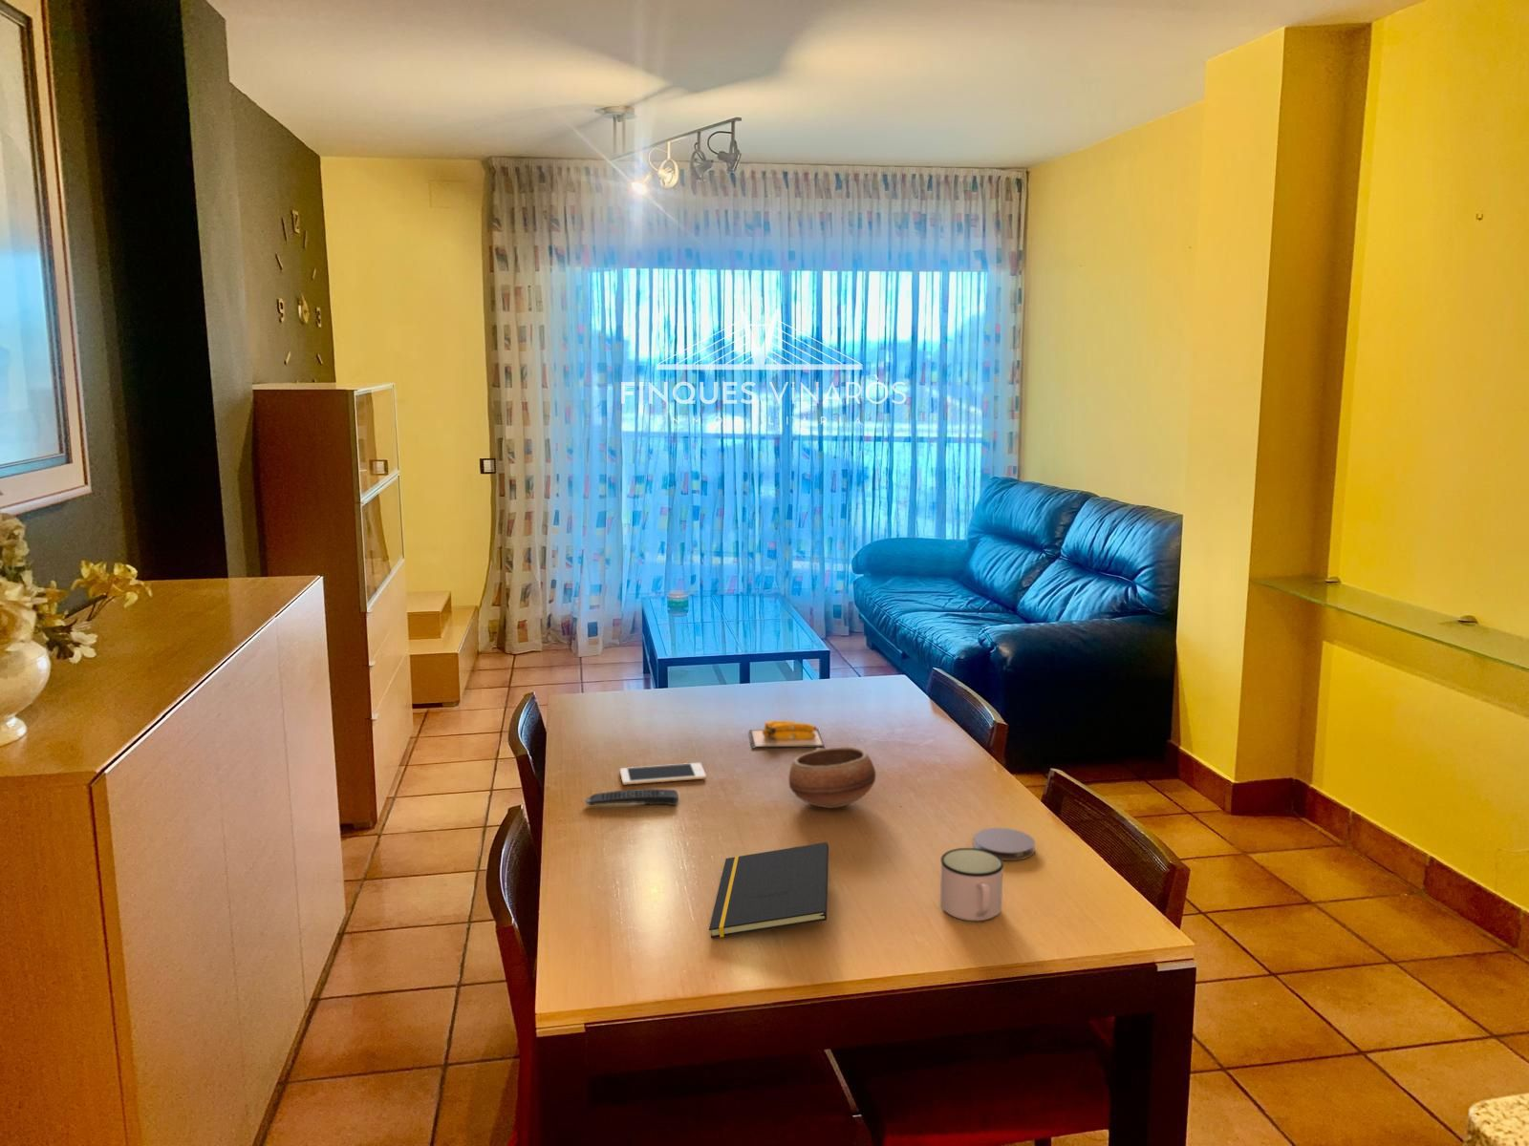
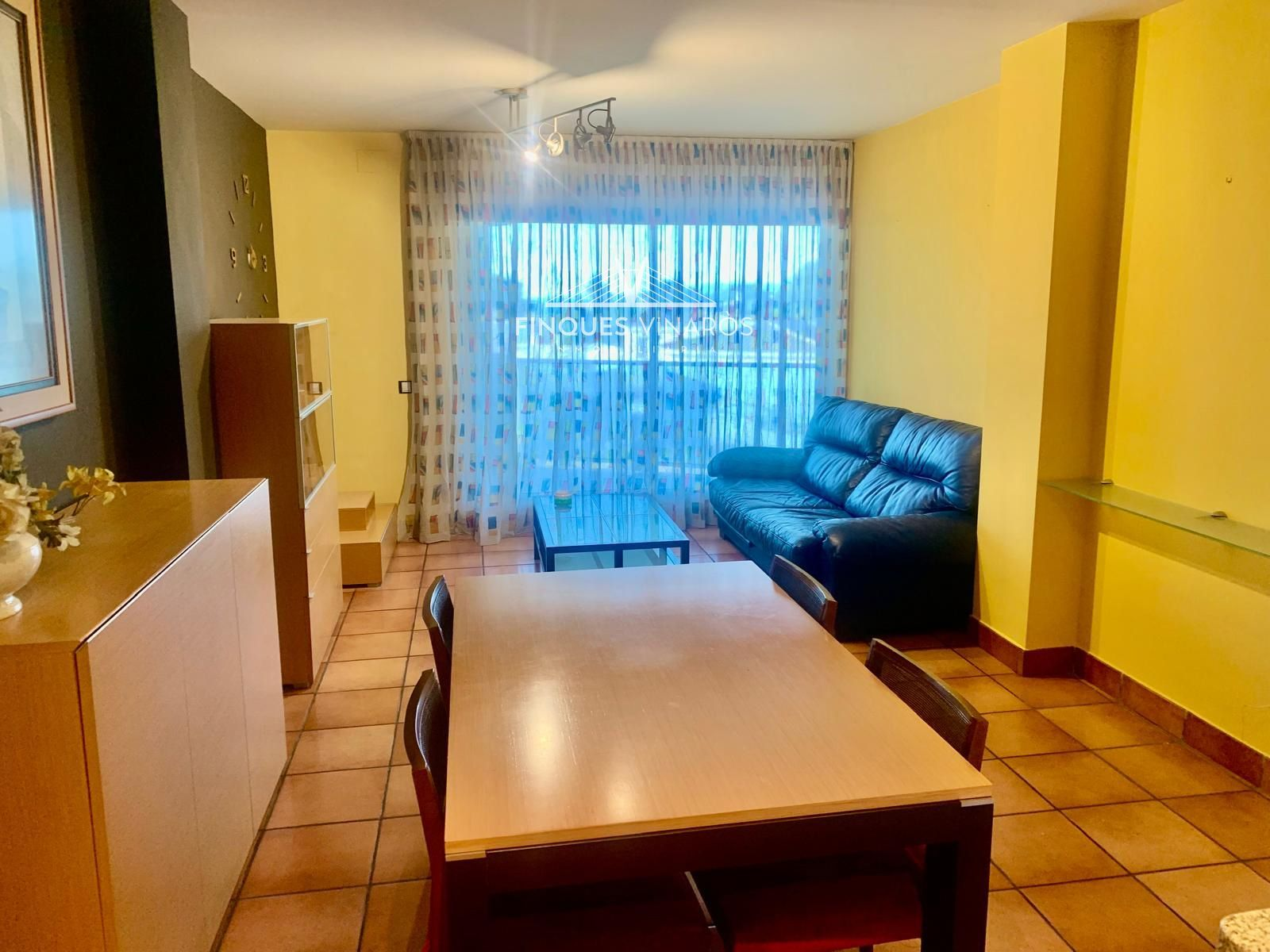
- coaster [973,827,1035,862]
- remote control [584,788,679,807]
- notepad [708,841,830,939]
- bowl [787,746,876,809]
- cell phone [619,762,707,786]
- mug [939,847,1004,922]
- banana [748,720,826,748]
